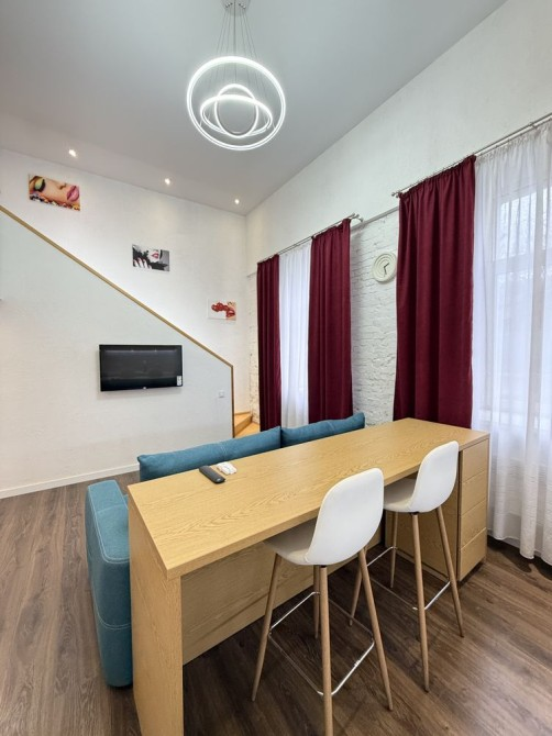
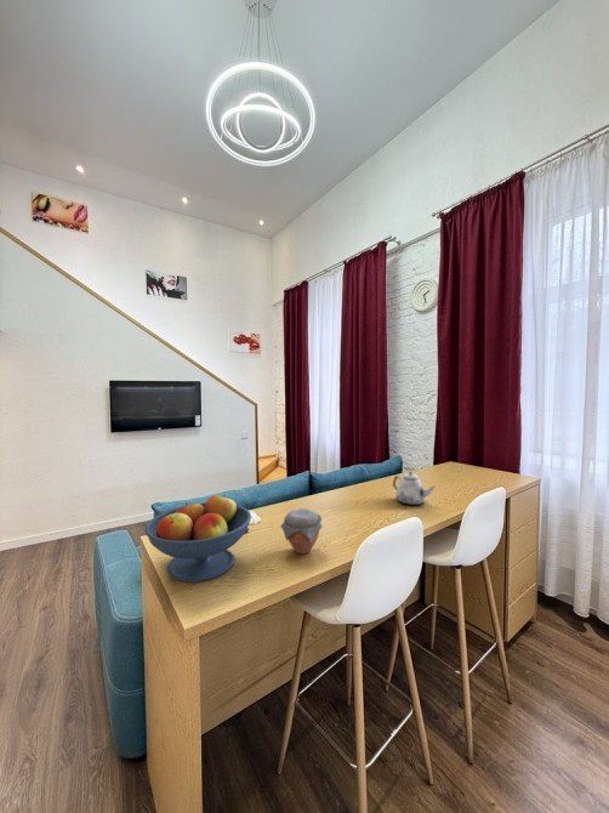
+ jar [279,507,324,556]
+ fruit bowl [143,491,252,584]
+ teapot [392,471,437,506]
